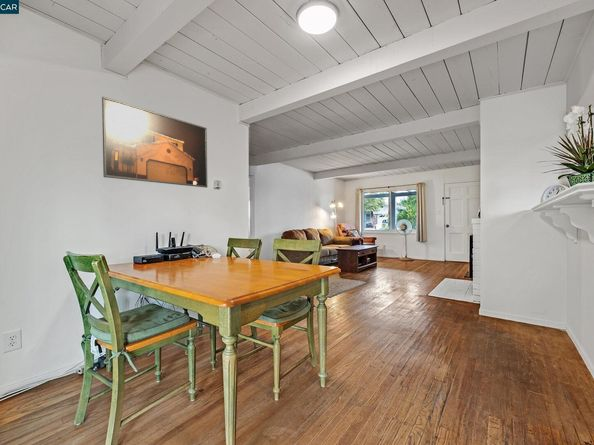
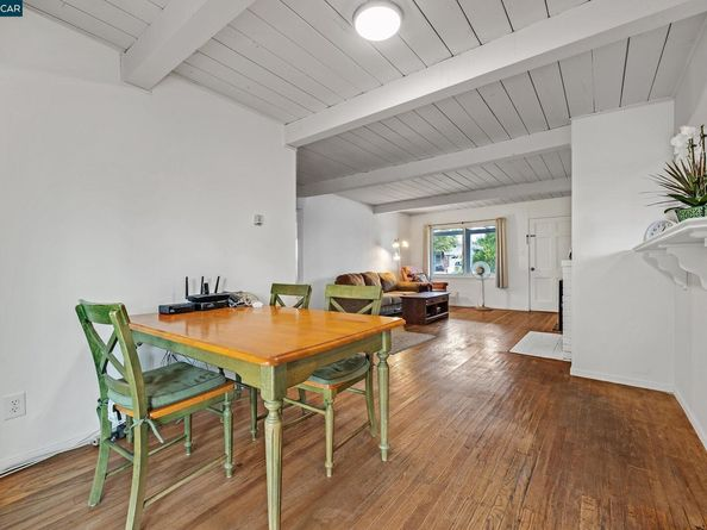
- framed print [101,96,208,189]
